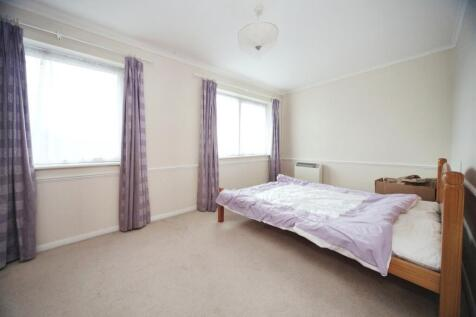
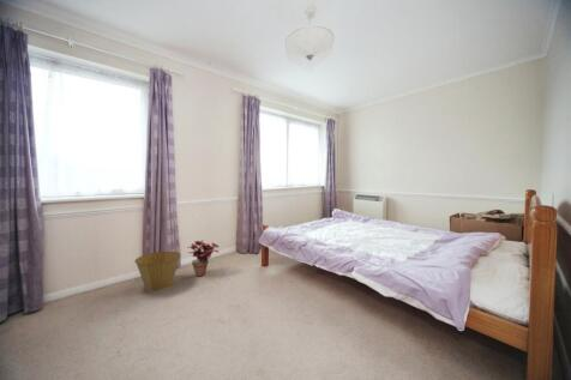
+ basket [133,251,181,292]
+ potted plant [186,239,220,277]
